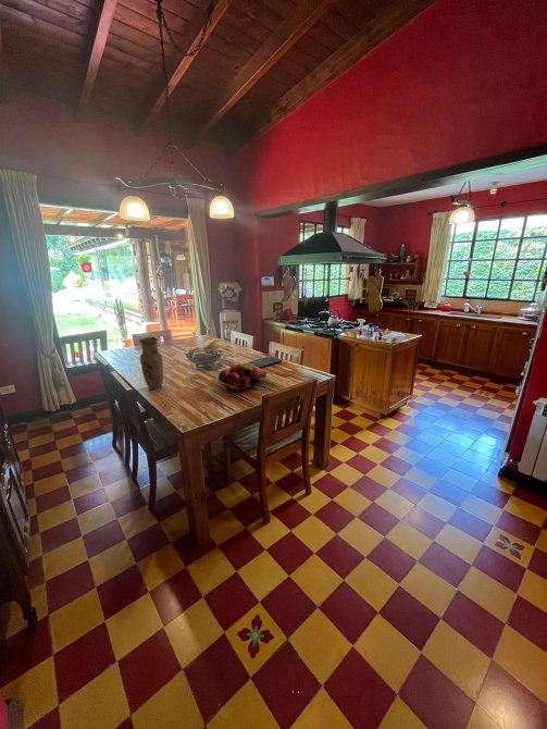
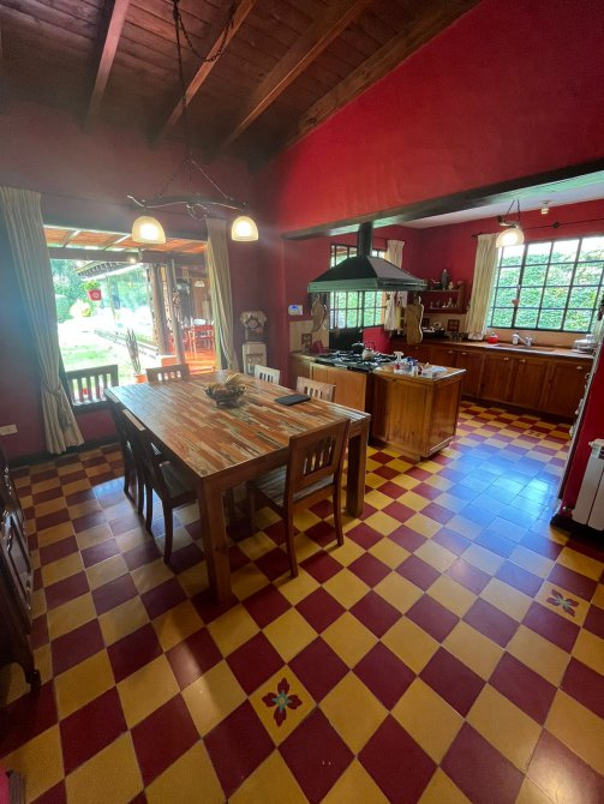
- vase [138,336,164,391]
- fruit basket [216,361,268,392]
